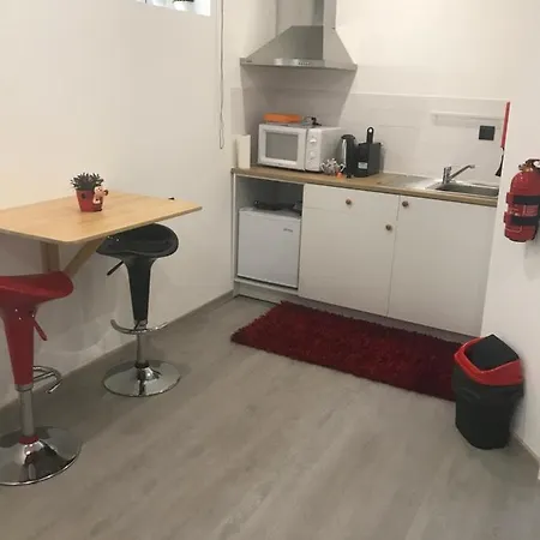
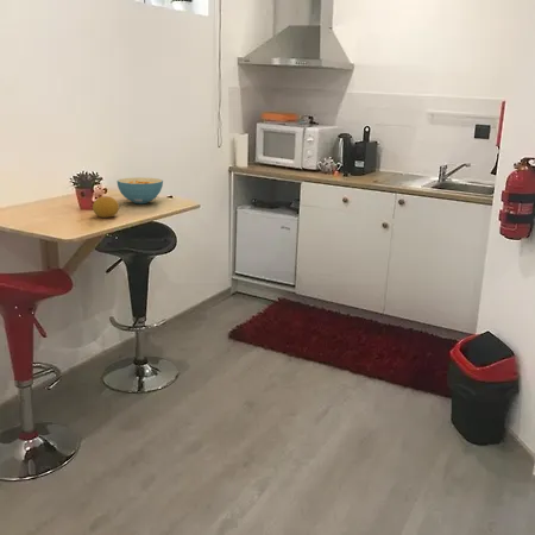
+ fruit [92,195,120,219]
+ cereal bowl [115,176,164,204]
